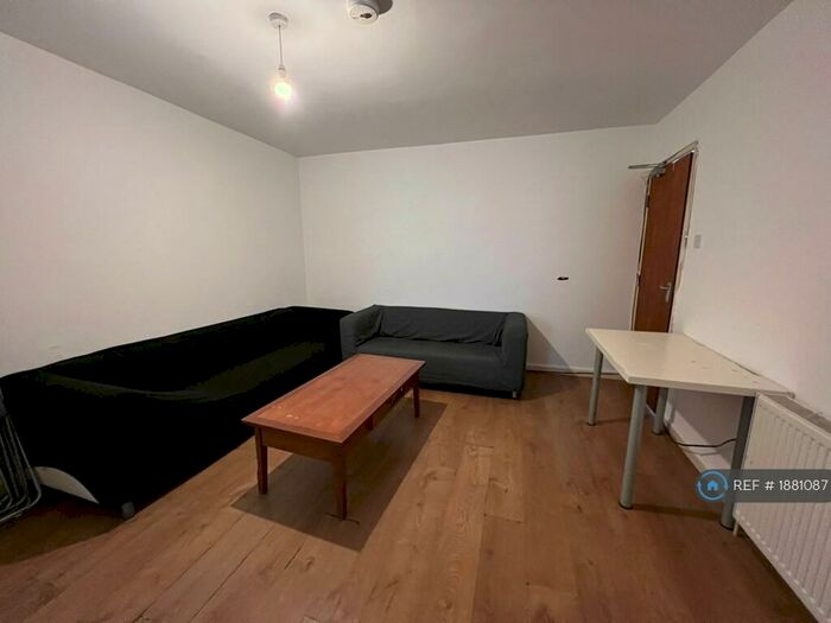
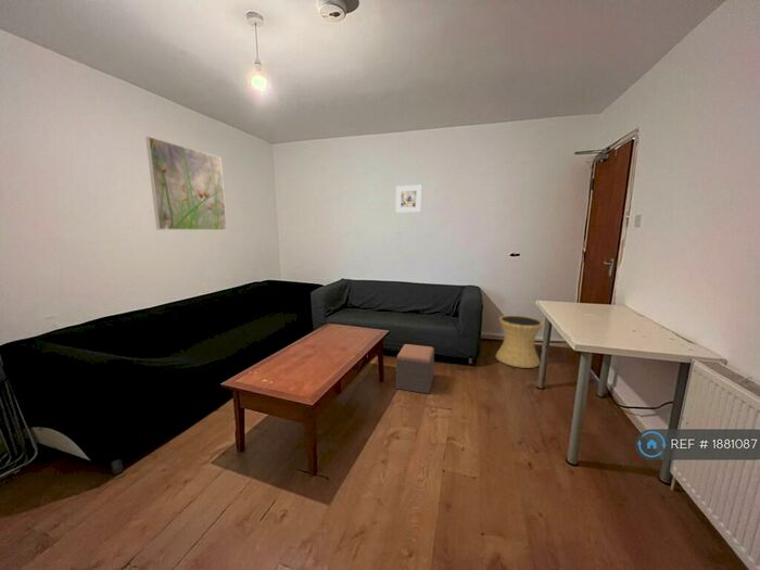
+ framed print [395,185,422,213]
+ side table [495,314,545,369]
+ footstool [395,343,435,395]
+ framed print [144,136,228,231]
